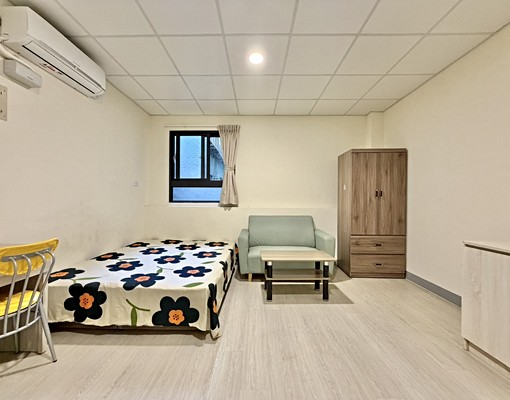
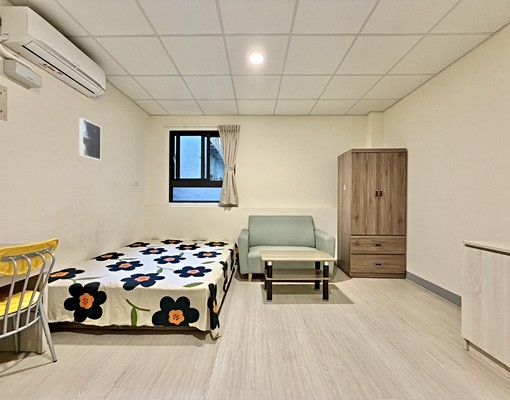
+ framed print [78,117,102,161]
